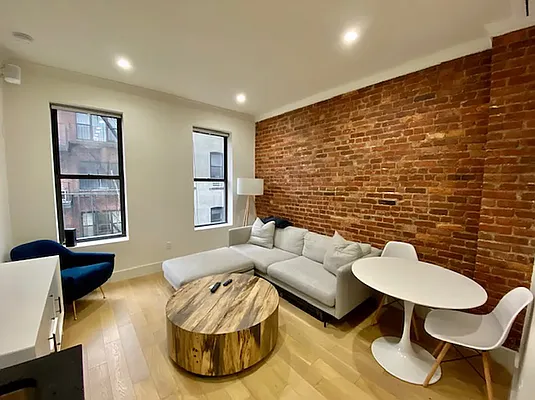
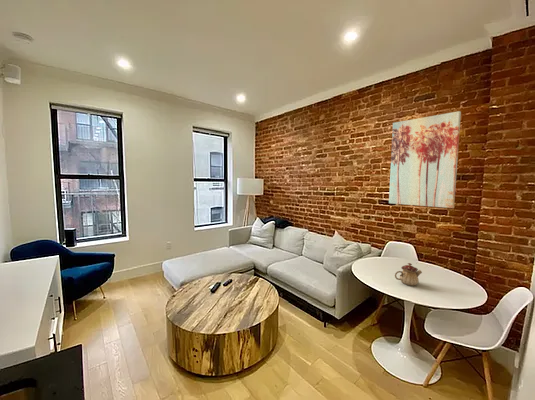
+ wall art [388,110,462,209]
+ teapot [394,262,423,287]
